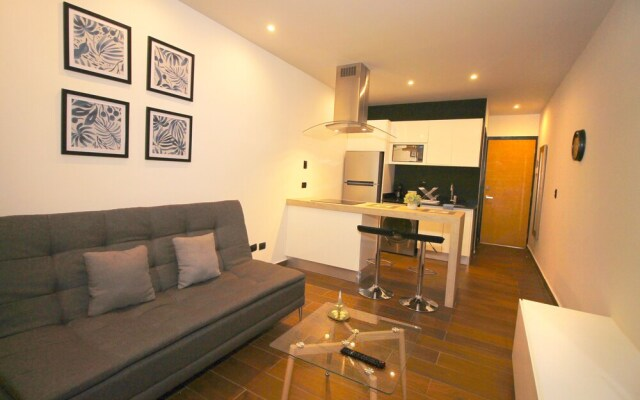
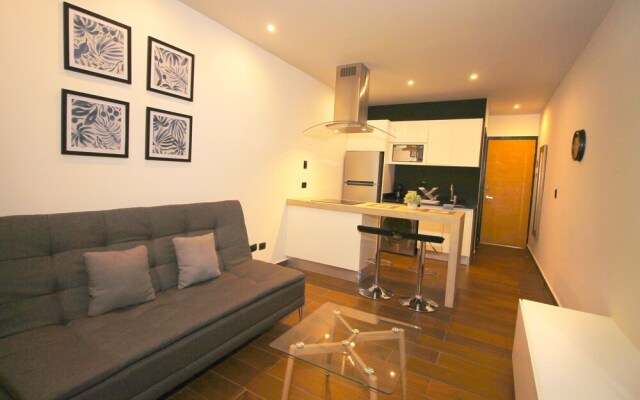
- candle holder [327,290,351,322]
- remote control [339,346,387,370]
